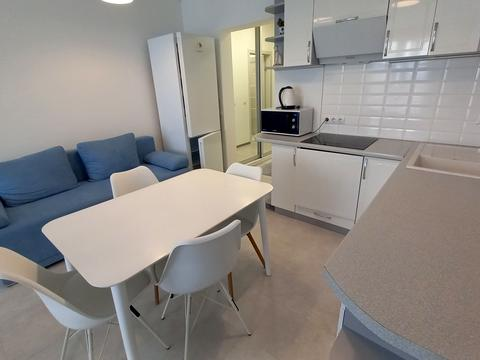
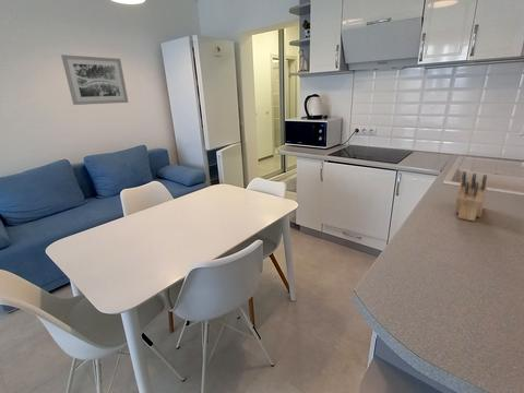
+ knife block [455,170,489,222]
+ wall art [60,53,129,106]
